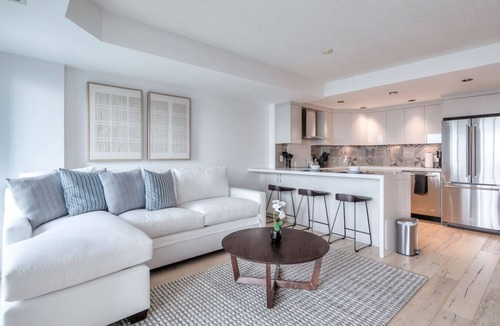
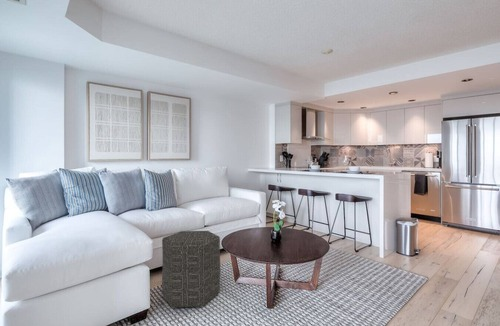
+ ottoman [161,230,221,309]
